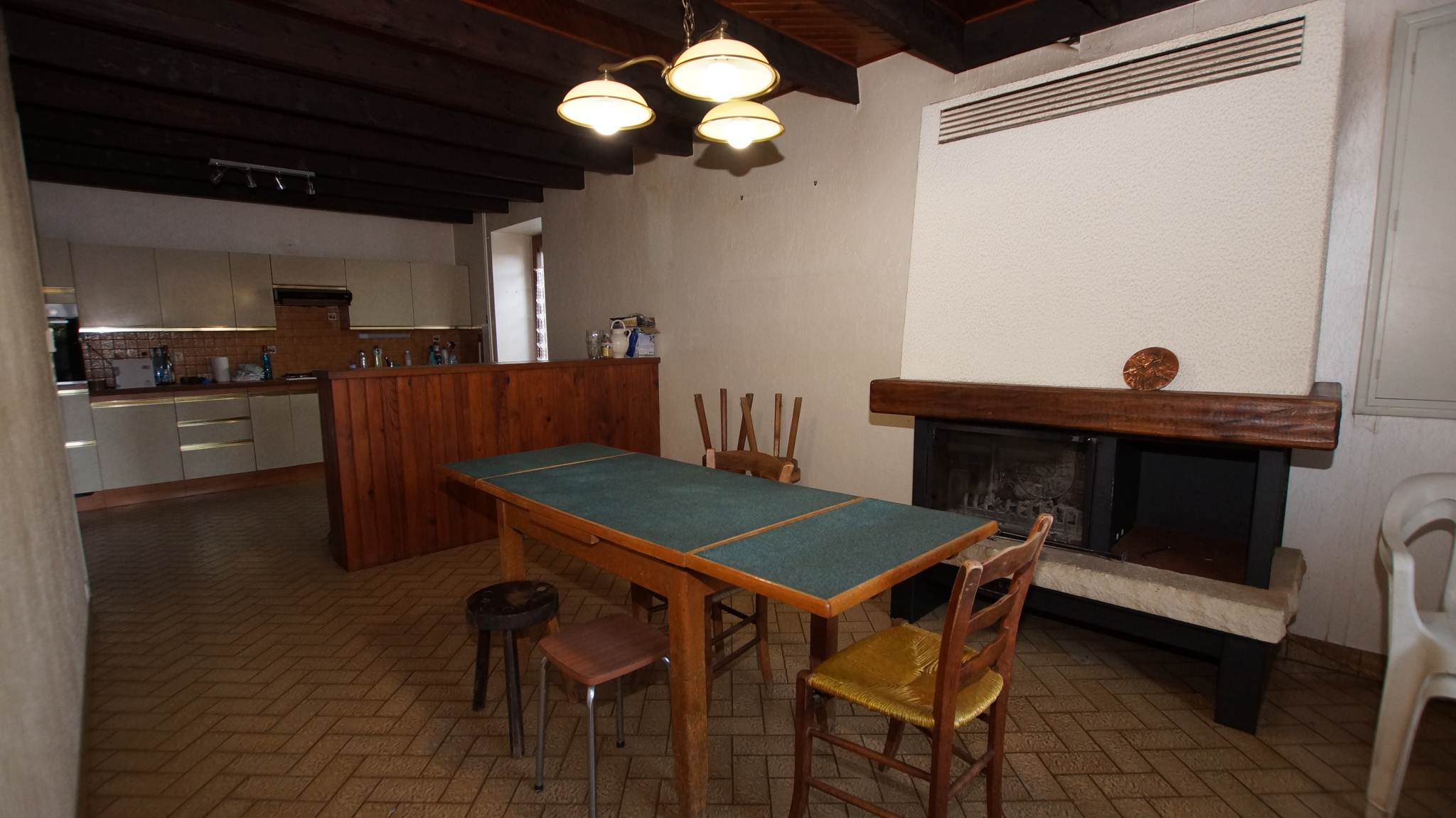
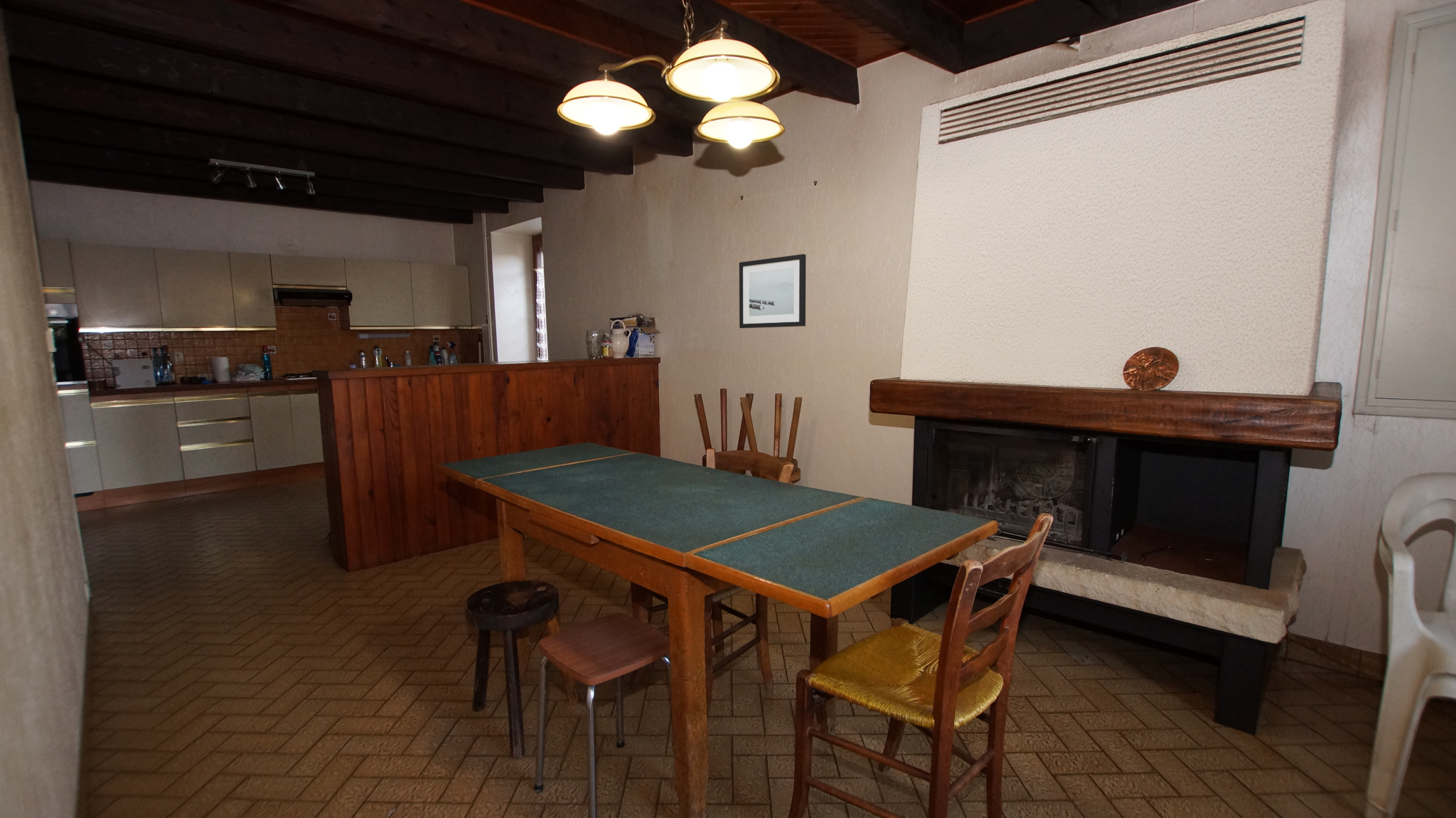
+ wall art [739,253,807,329]
